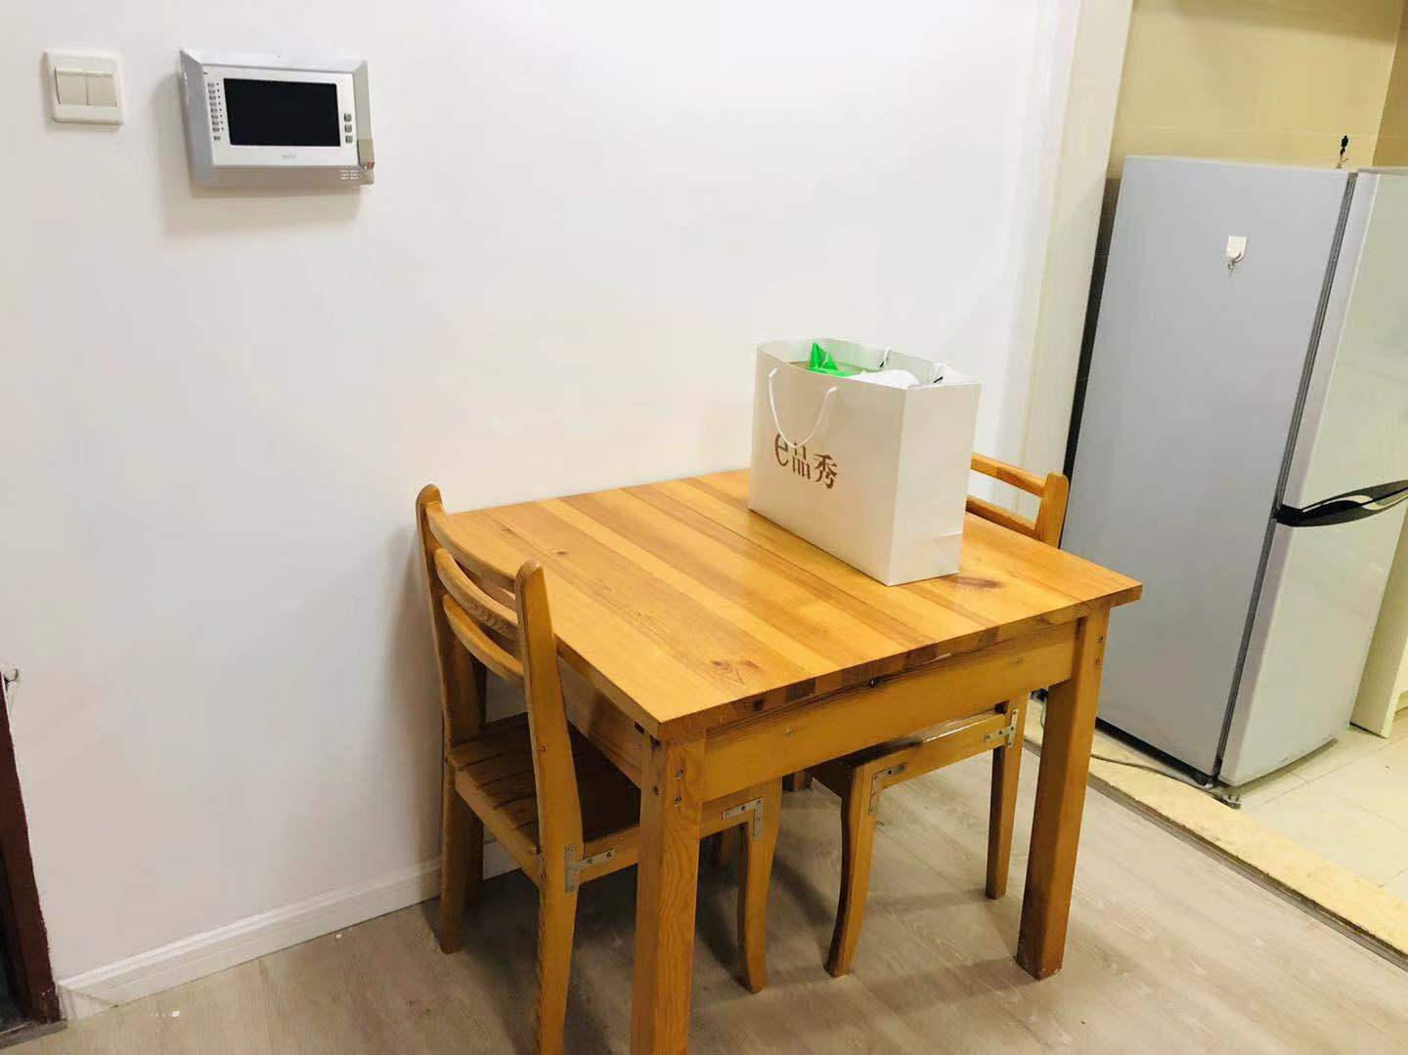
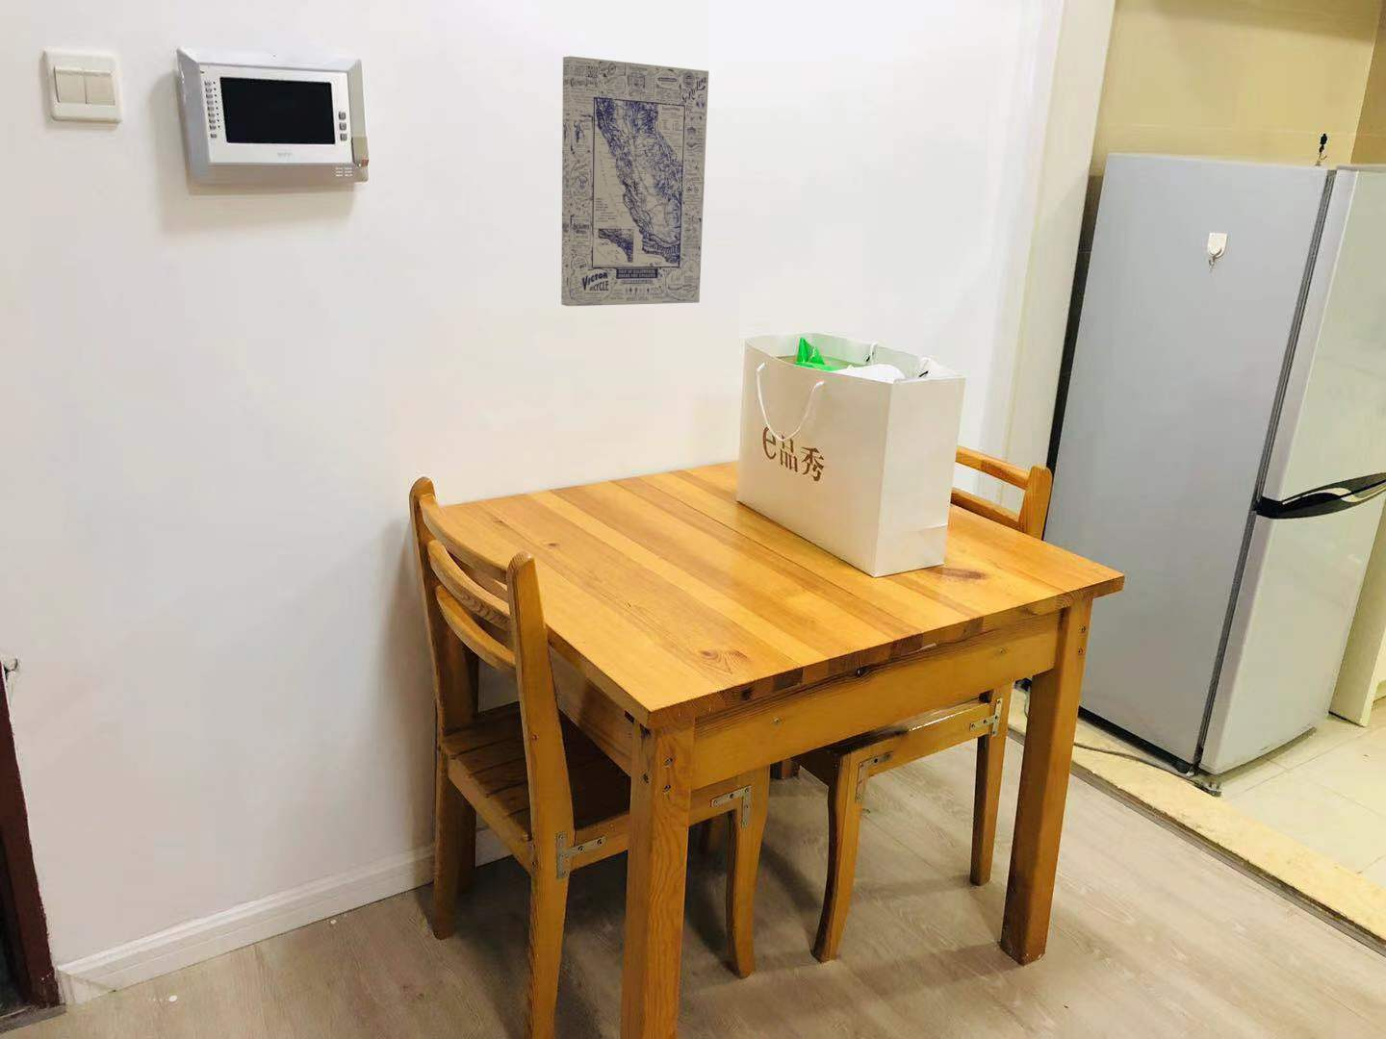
+ wall art [560,55,709,307]
